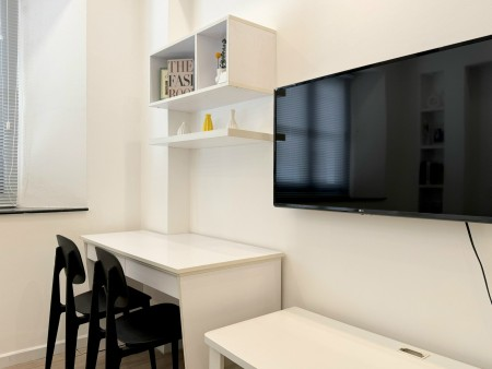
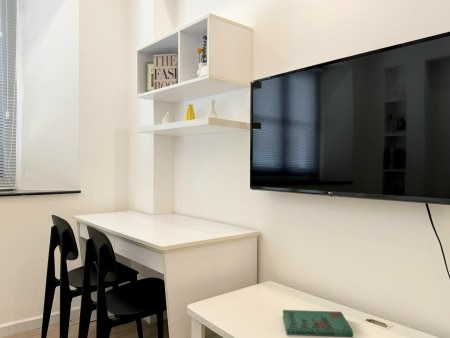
+ book [282,309,354,338]
